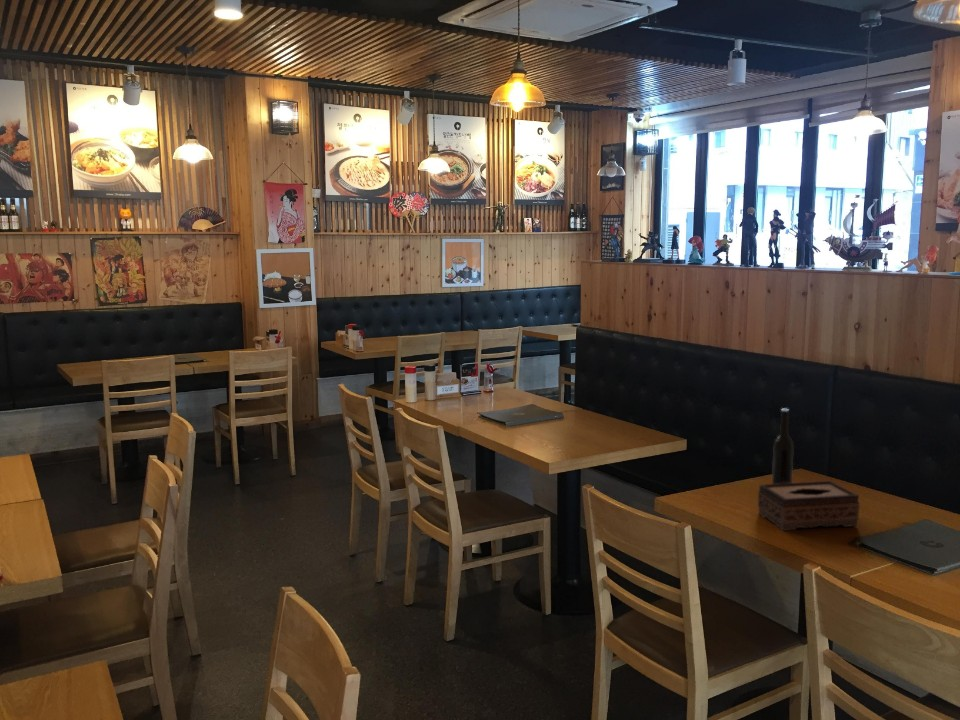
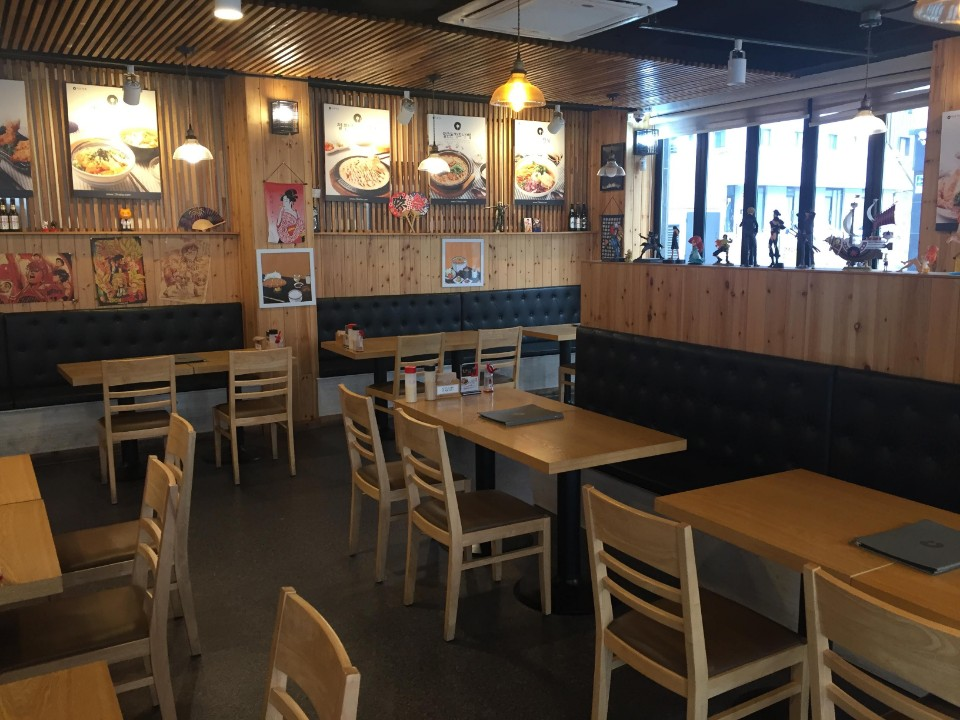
- tissue box [757,480,860,532]
- bottle [771,408,794,484]
